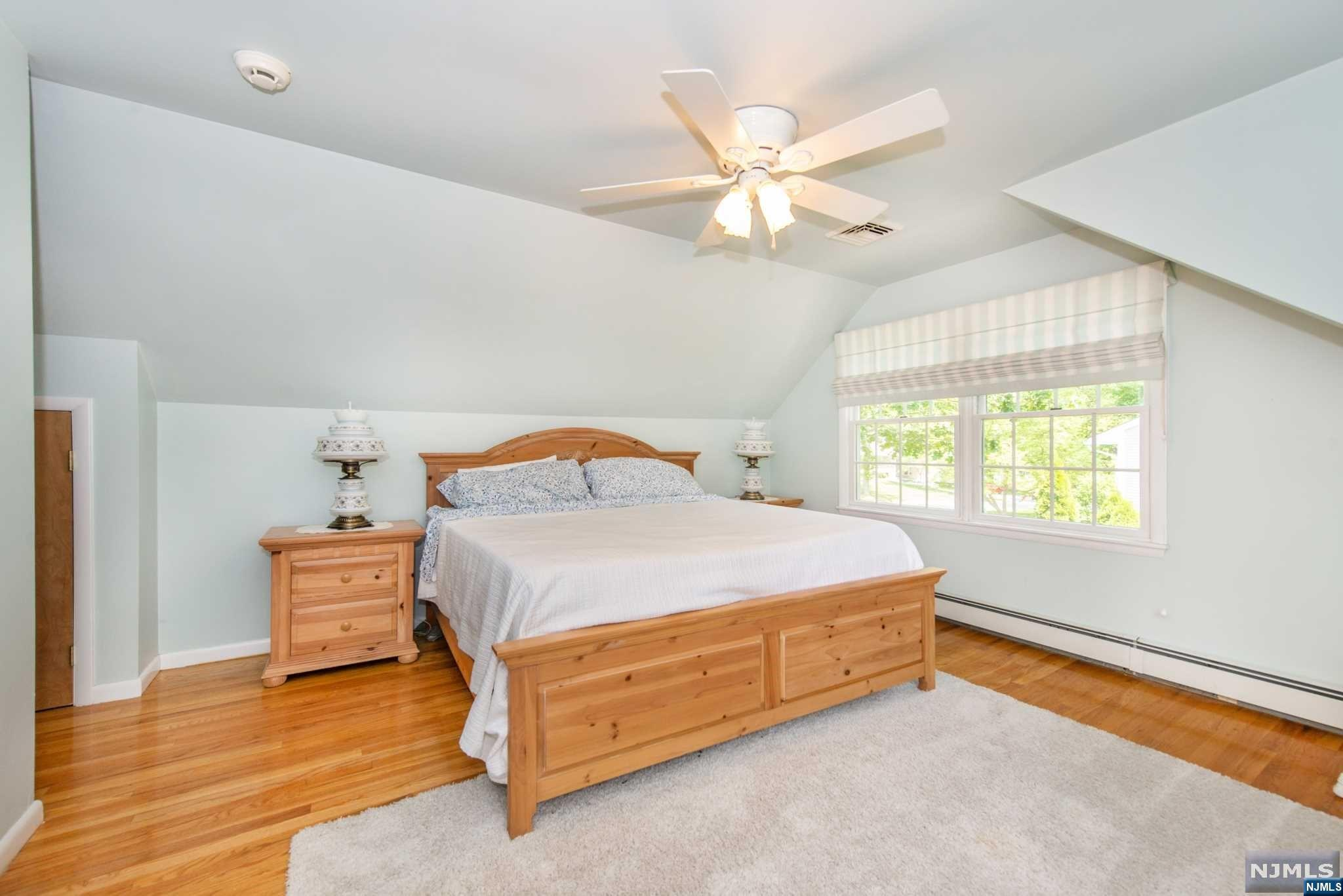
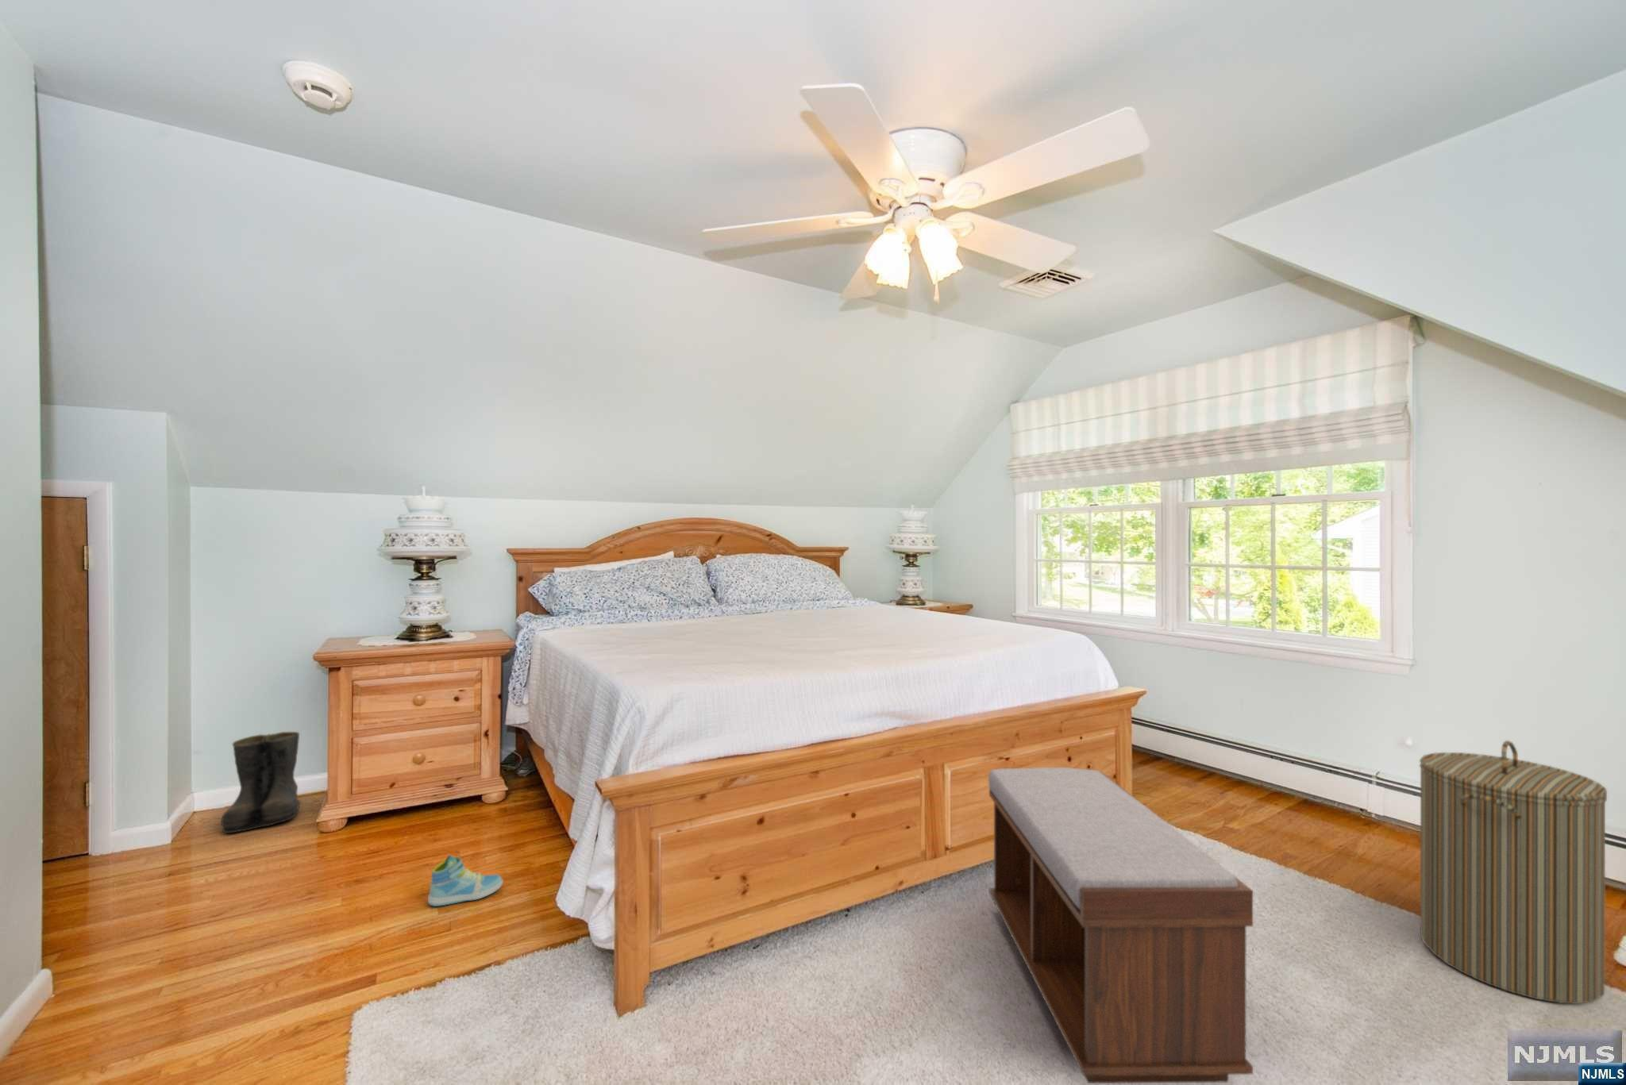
+ boots [220,731,301,834]
+ bench [988,767,1253,1084]
+ sneaker [427,855,504,907]
+ laundry hamper [1419,740,1608,1005]
